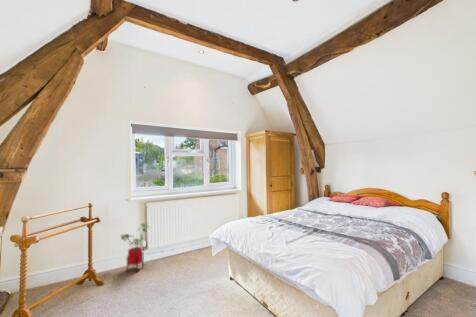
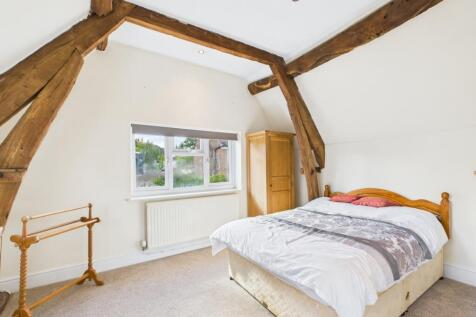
- house plant [119,222,151,273]
